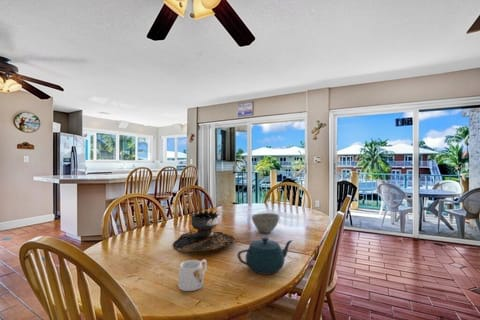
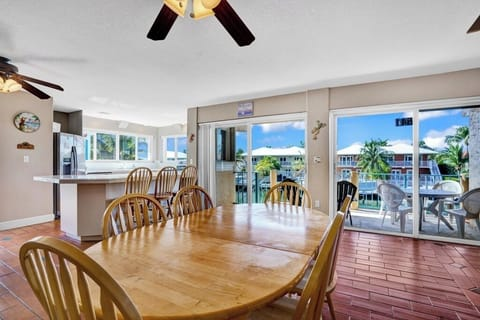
- mug [177,258,208,292]
- brazier [172,210,236,253]
- bowl [251,212,280,234]
- teapot [237,236,294,275]
